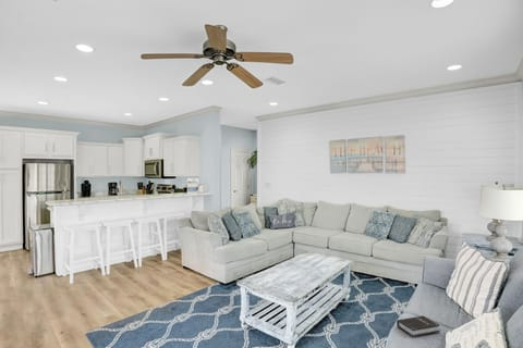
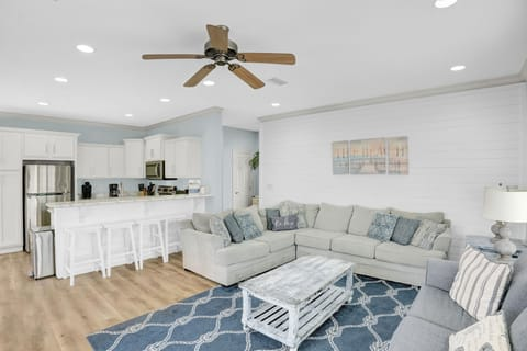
- hardback book [396,314,441,338]
